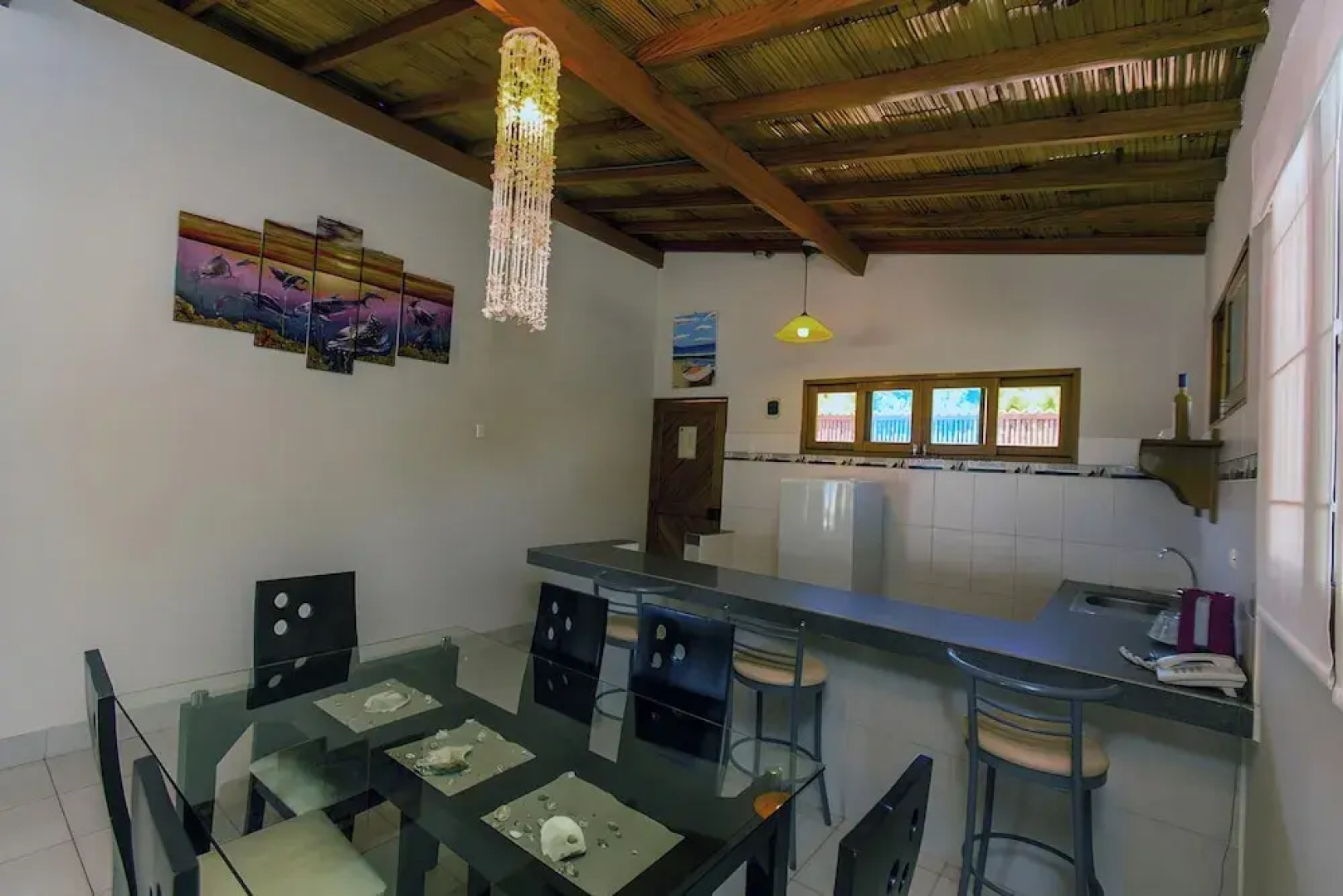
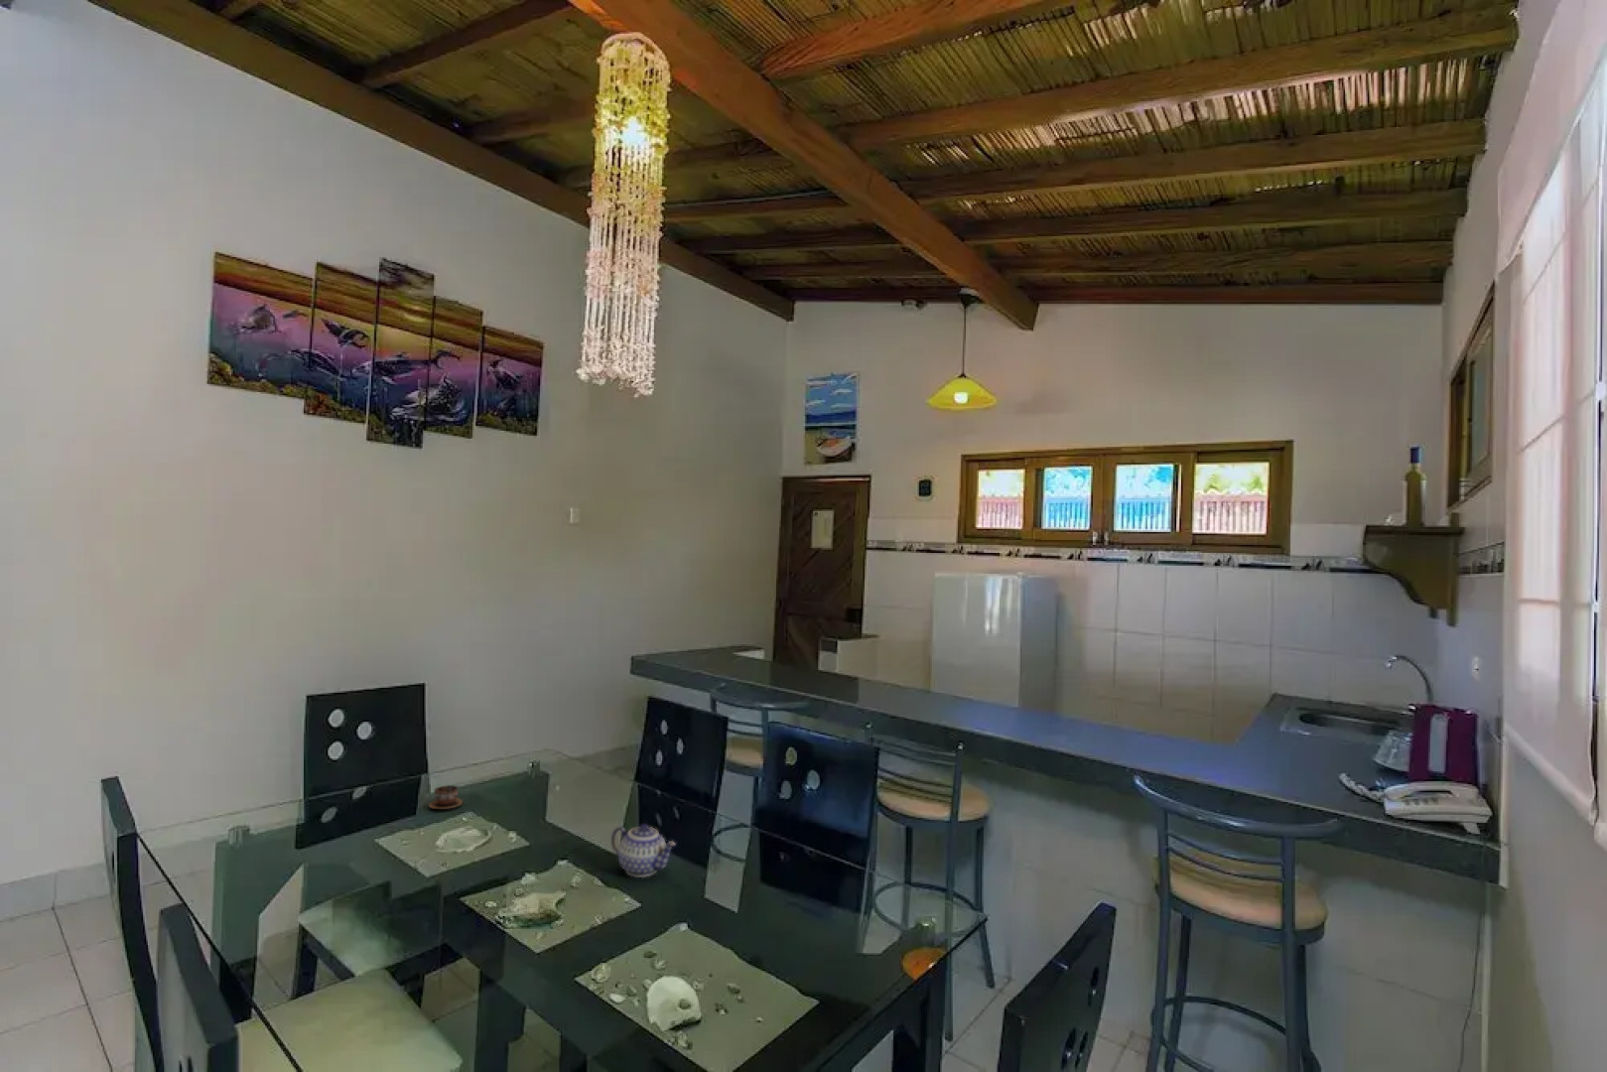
+ teapot [610,823,677,878]
+ cup [428,784,463,810]
